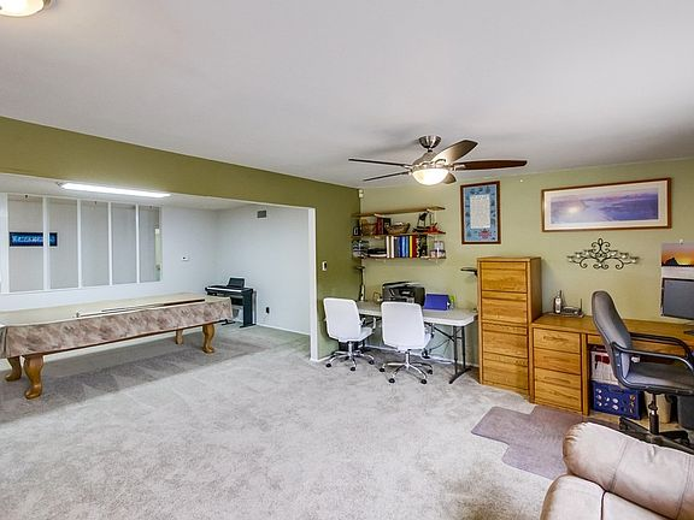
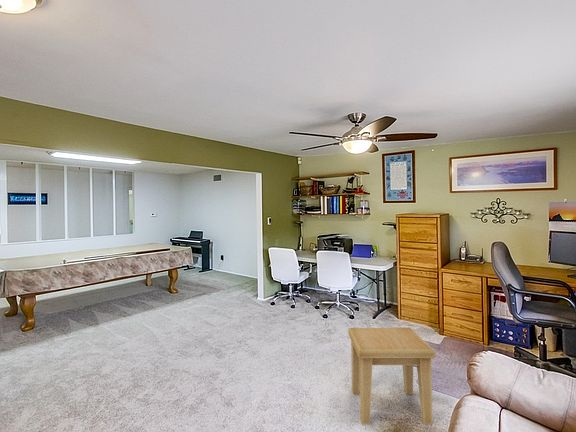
+ side table [347,327,436,425]
